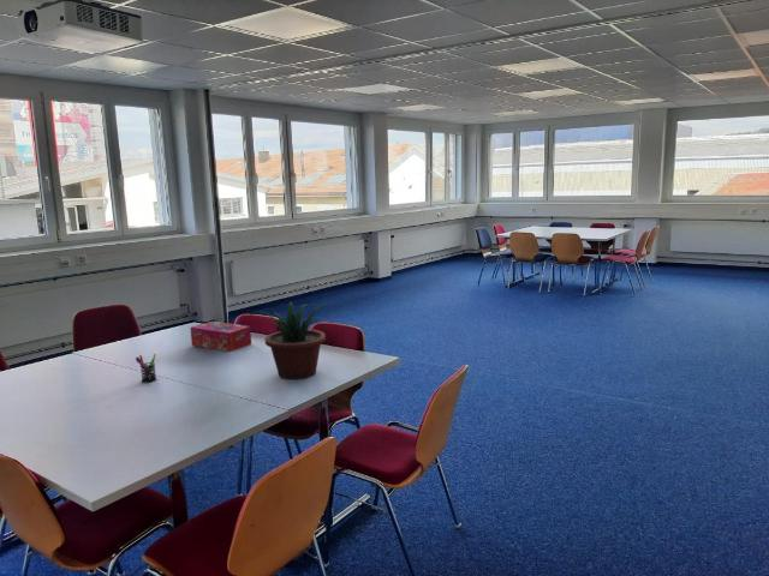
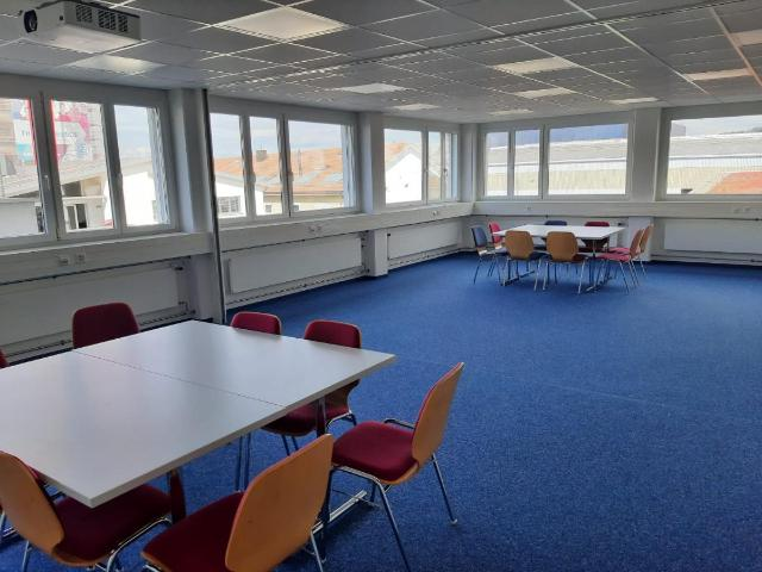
- tissue box [189,320,252,353]
- pen holder [135,353,157,384]
- potted plant [249,301,328,380]
